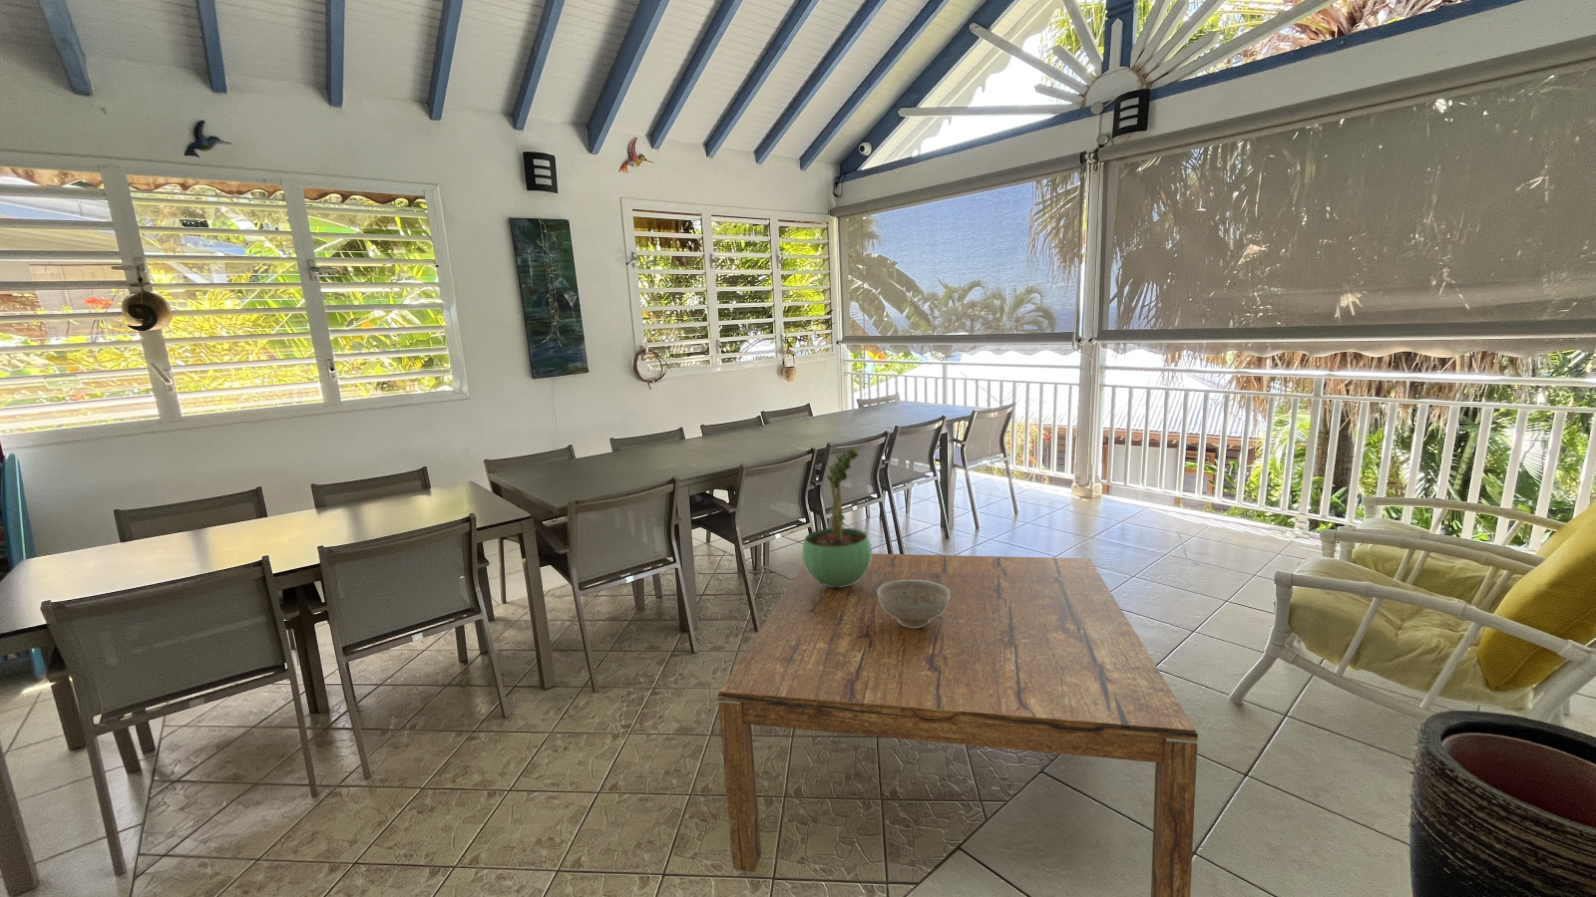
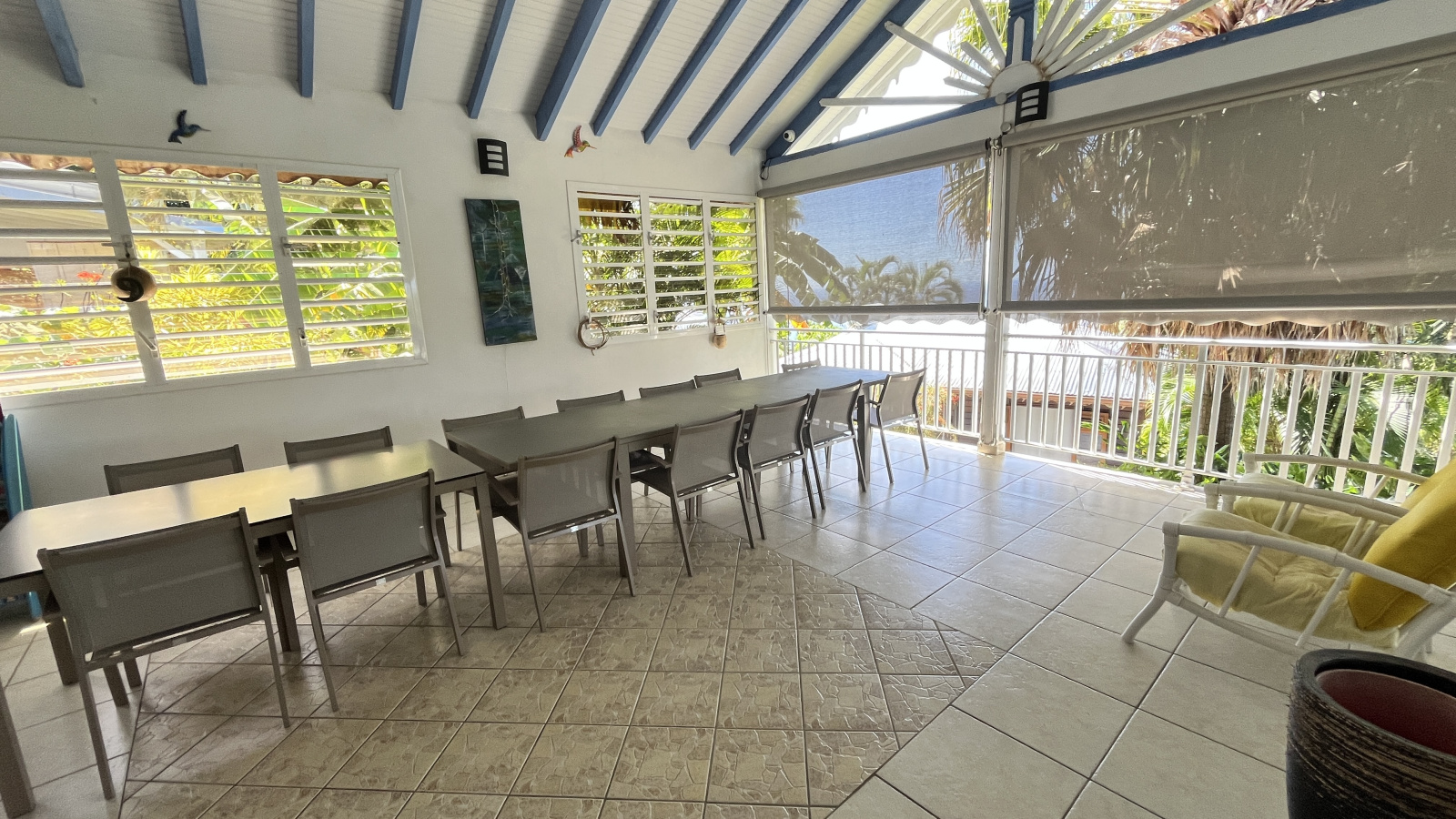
- decorative bowl [878,580,949,628]
- coffee table [717,553,1199,897]
- potted plant [802,448,873,587]
